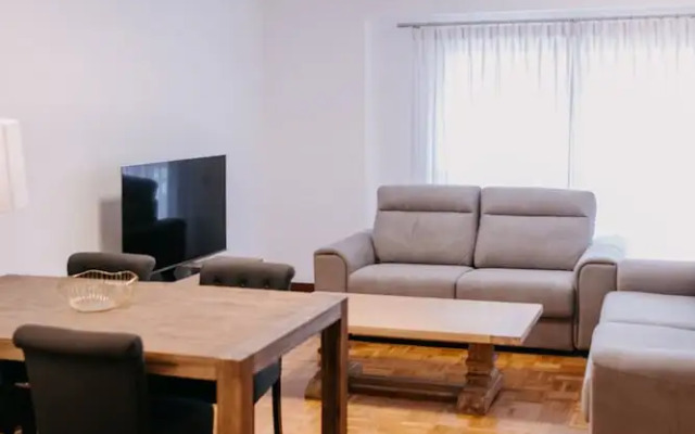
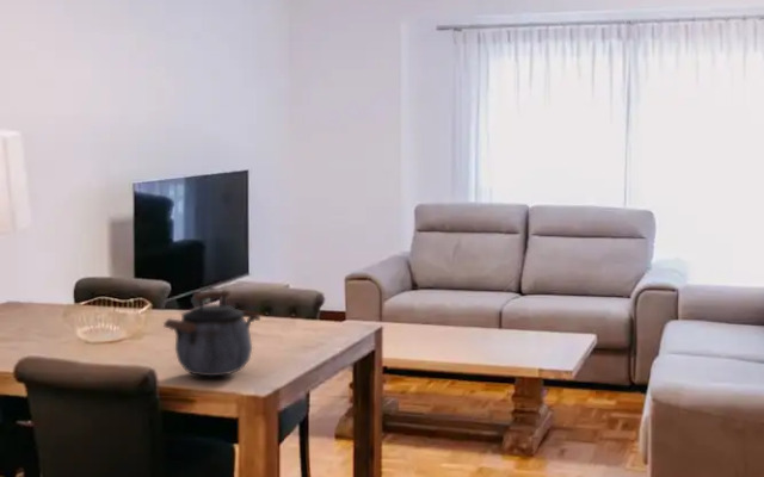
+ kettle [162,289,261,378]
